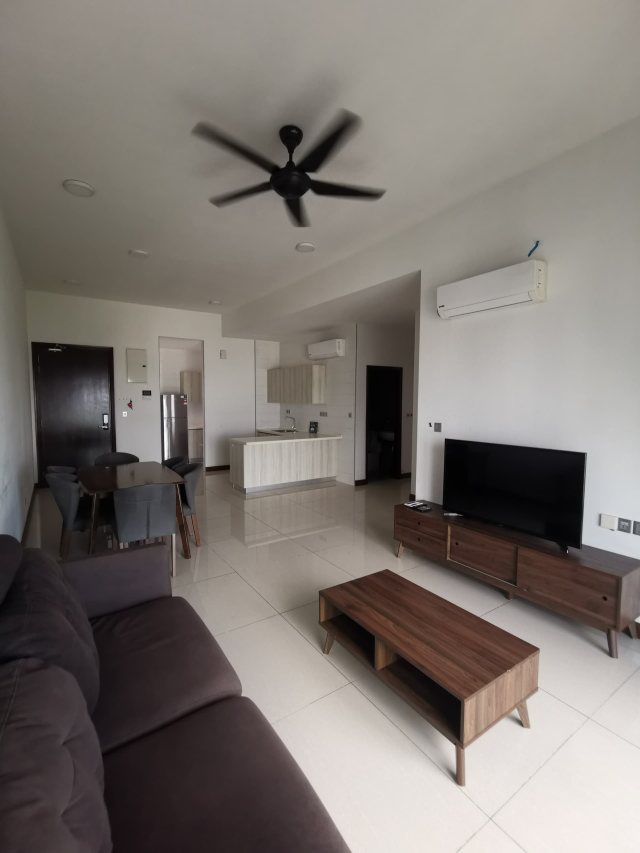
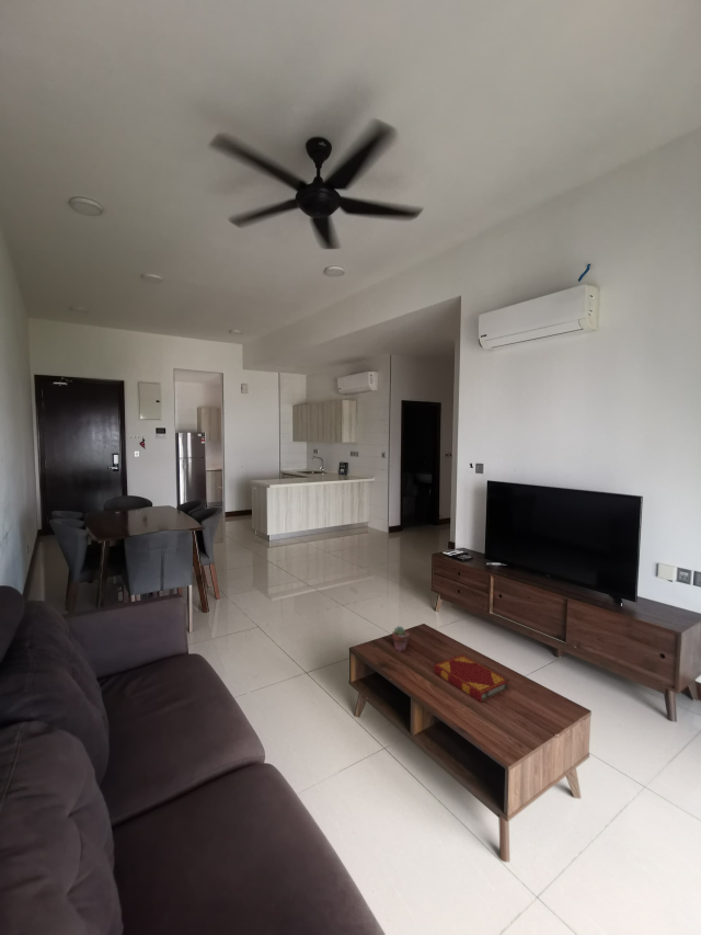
+ hardback book [433,653,510,704]
+ potted succulent [391,625,411,652]
